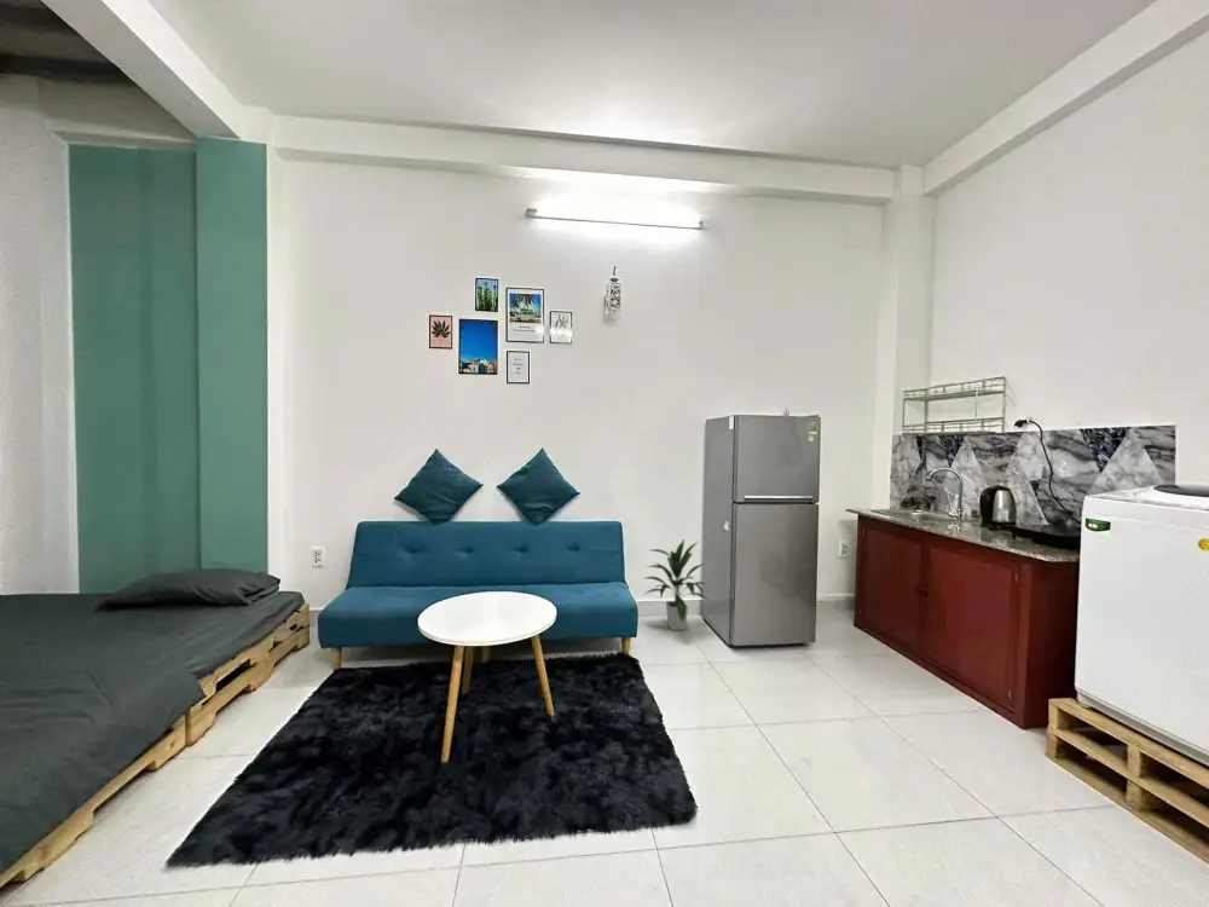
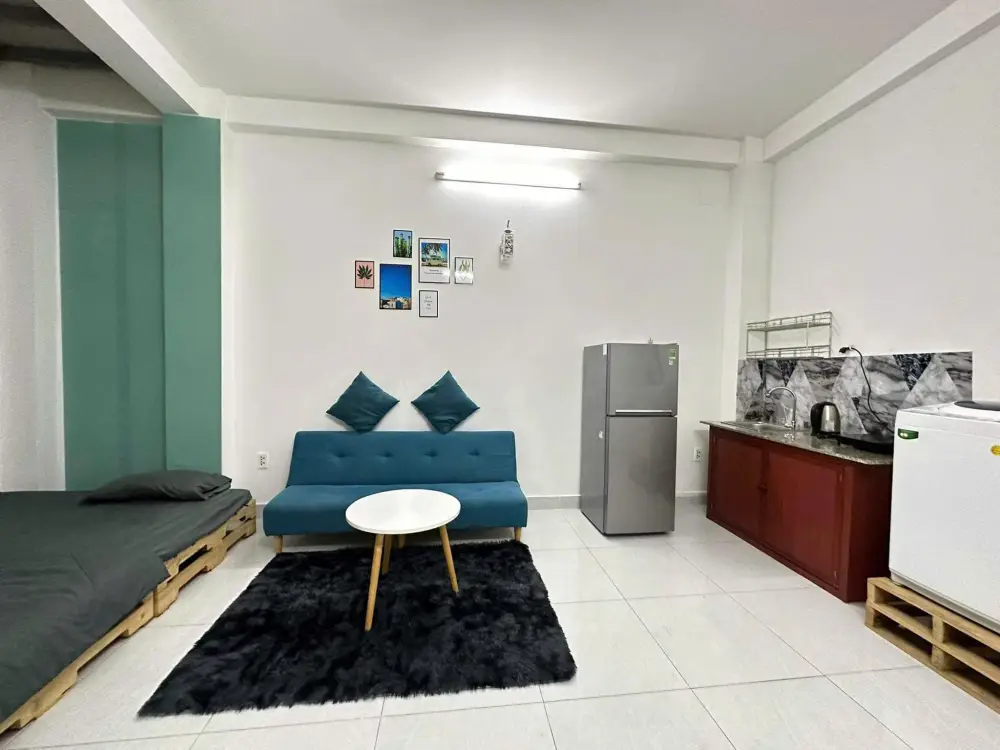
- indoor plant [642,538,711,631]
